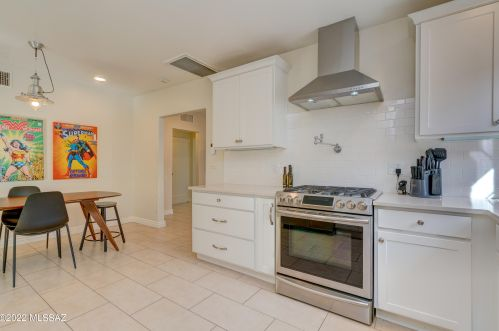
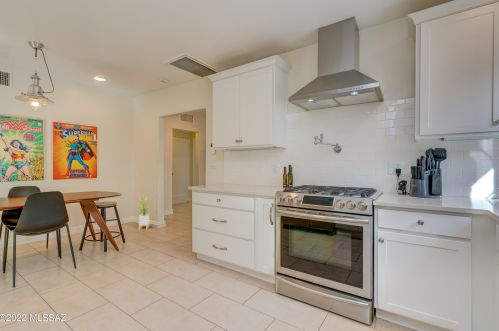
+ house plant [134,194,154,231]
